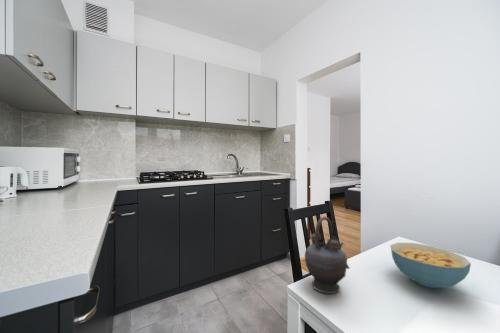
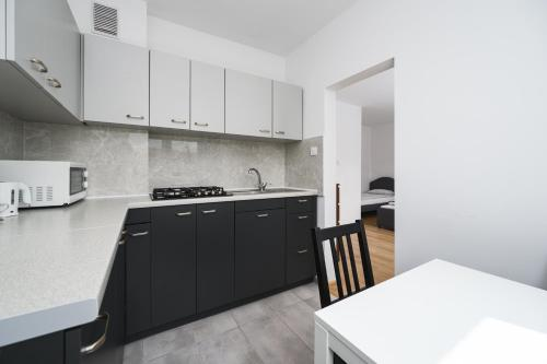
- teapot [304,216,351,295]
- cereal bowl [390,242,472,289]
